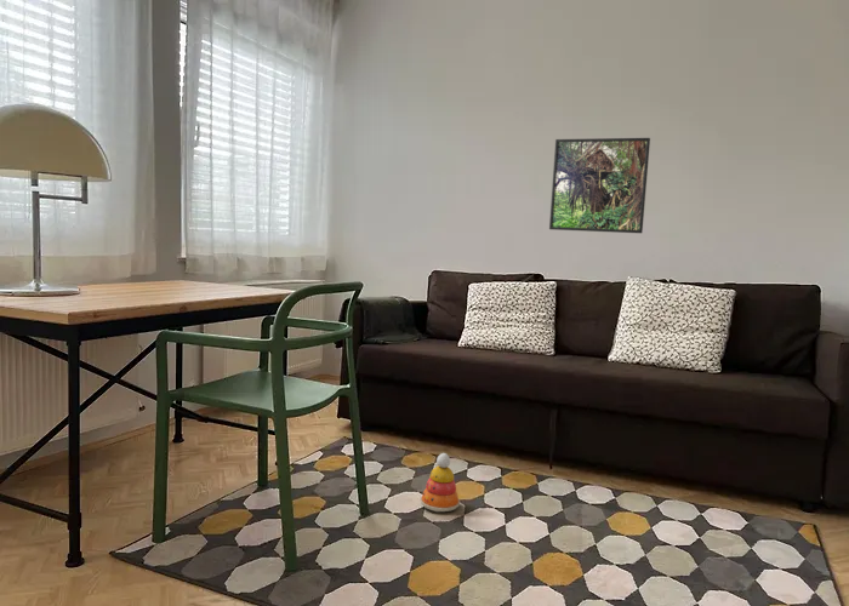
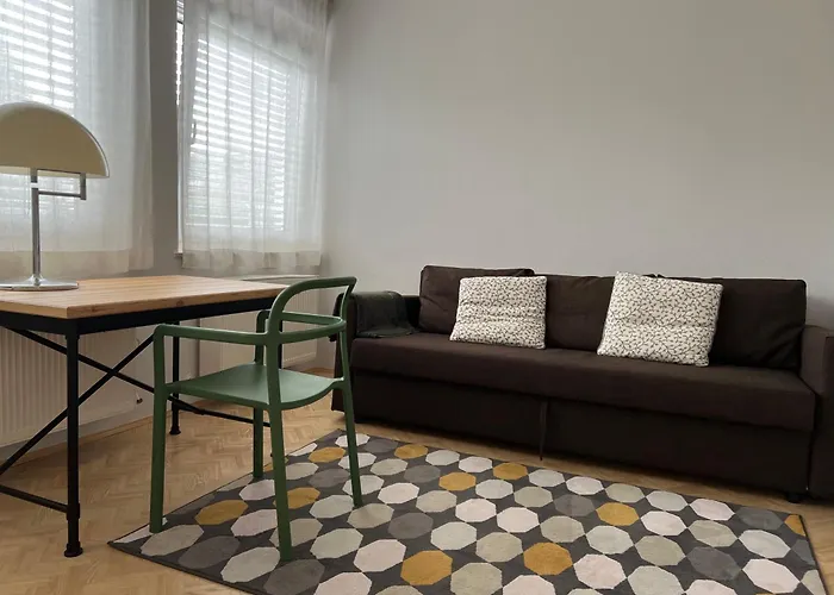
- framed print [548,137,651,234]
- stacking toy [418,452,461,513]
